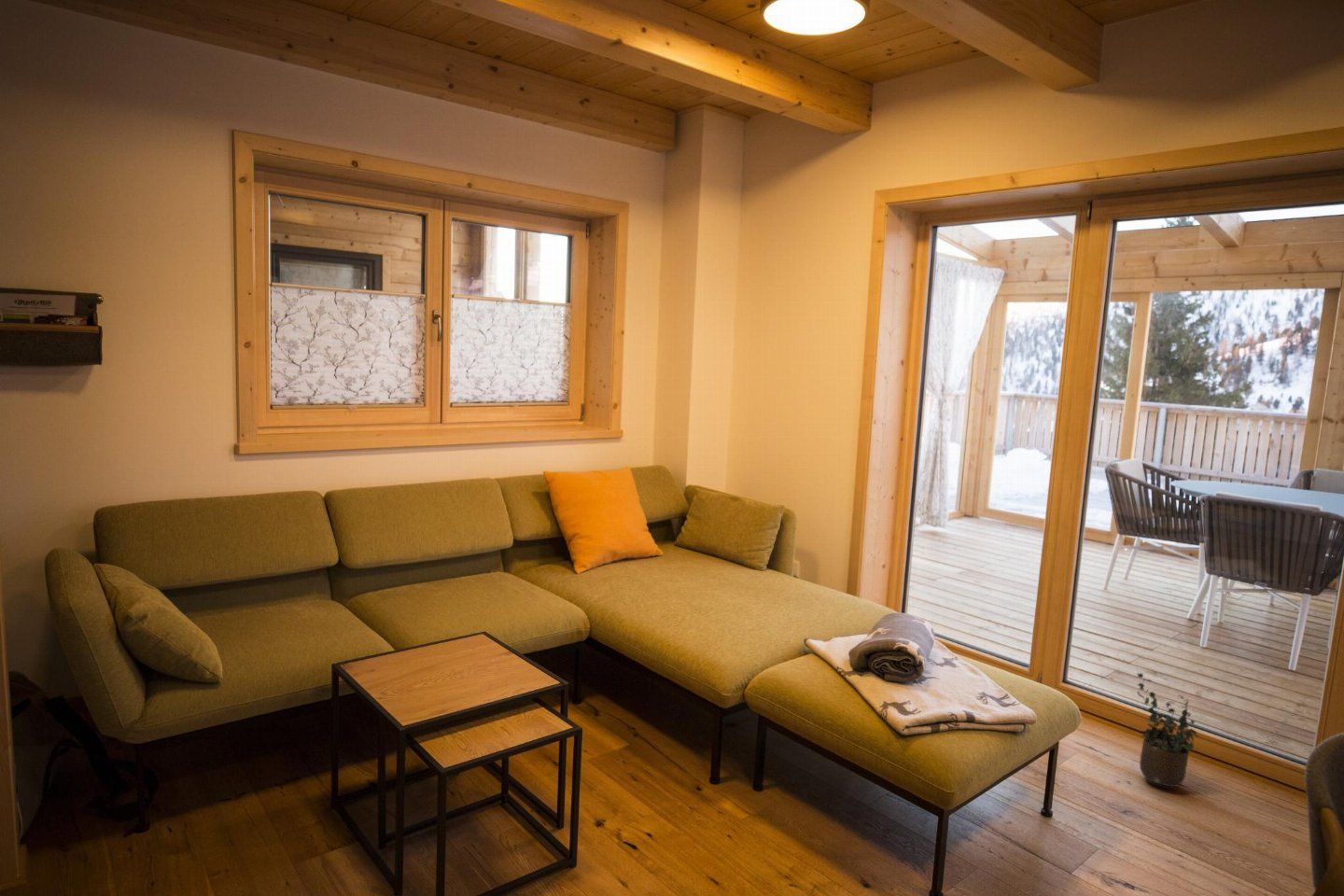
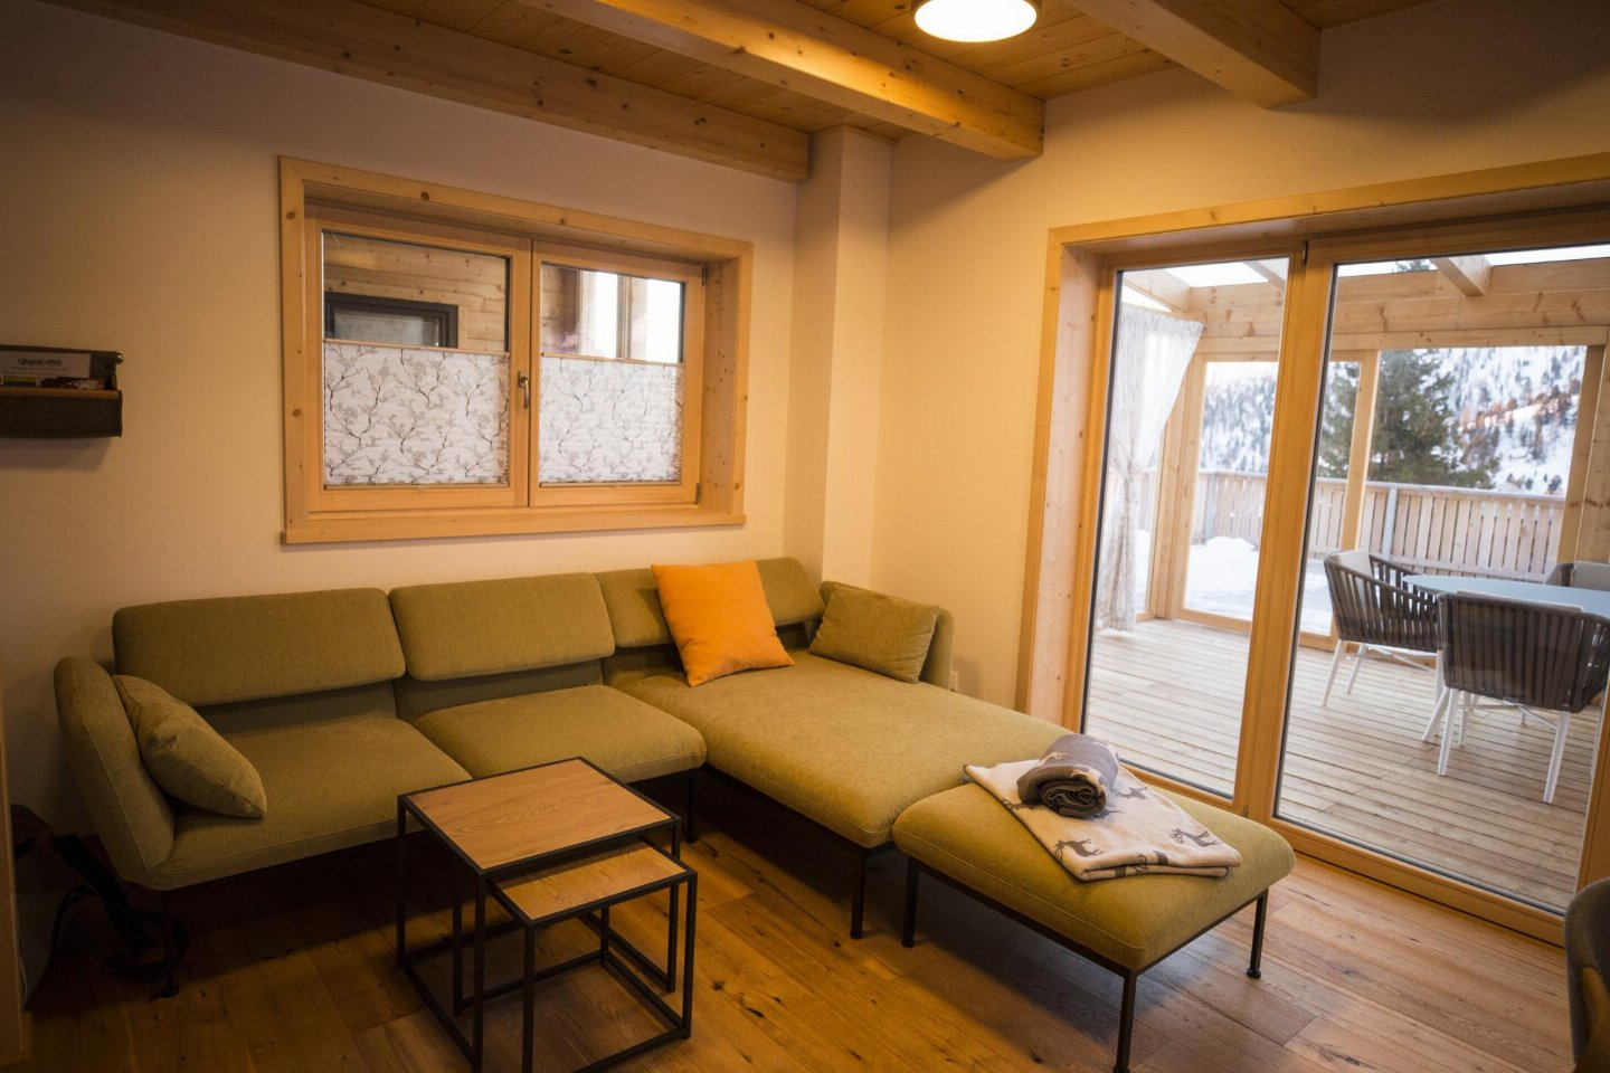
- potted plant [1136,672,1199,791]
